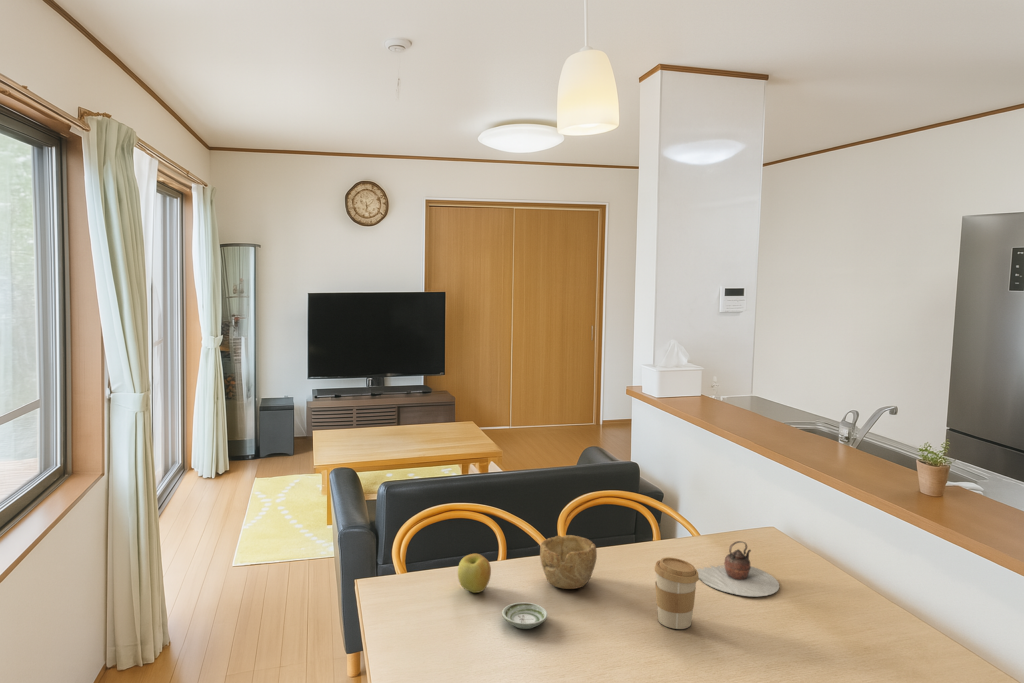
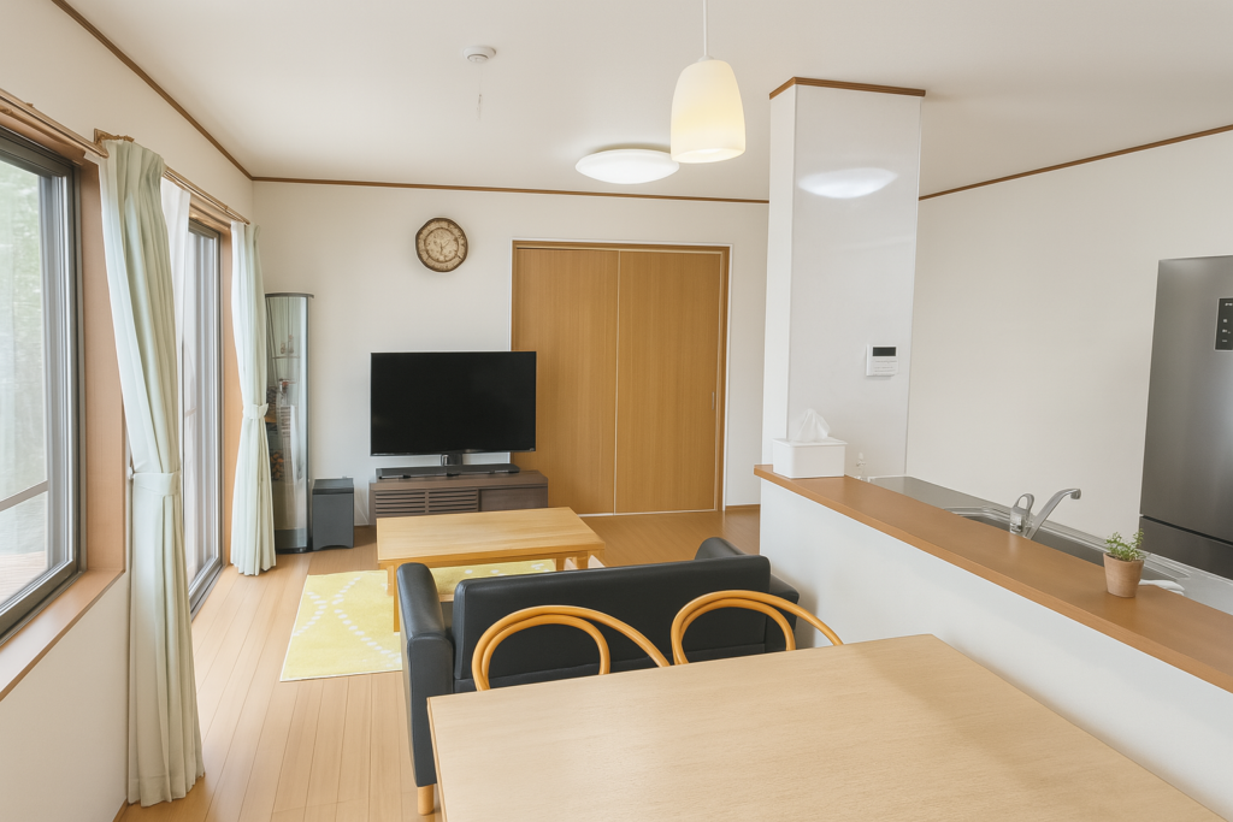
- saucer [501,601,548,630]
- apple [457,553,492,594]
- teapot [696,540,780,597]
- coffee cup [653,556,700,630]
- bowl [539,534,598,590]
